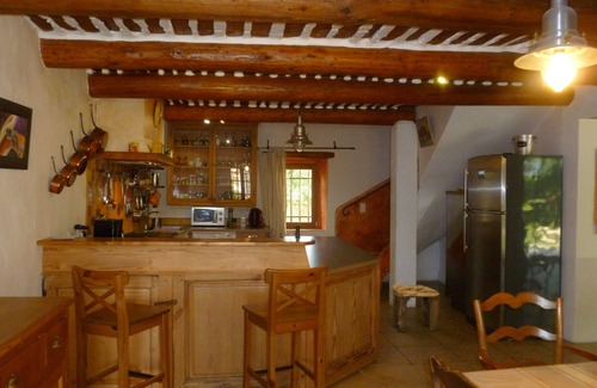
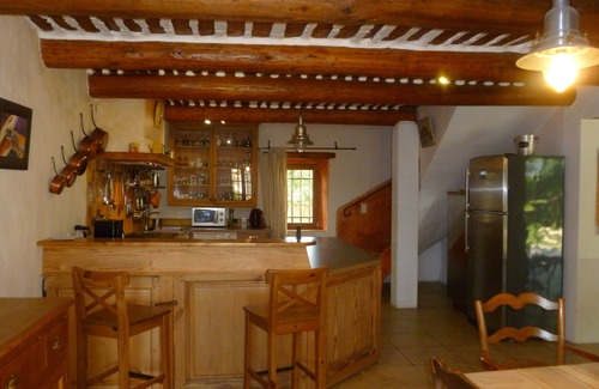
- stool [392,283,441,333]
